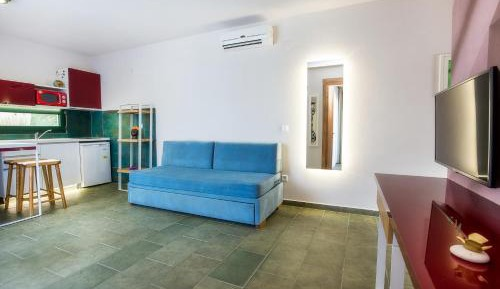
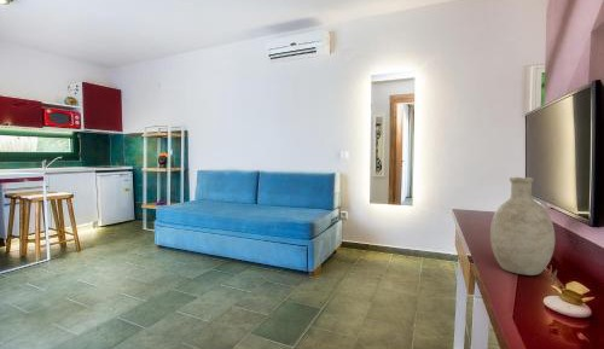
+ decorative vase [489,176,556,277]
